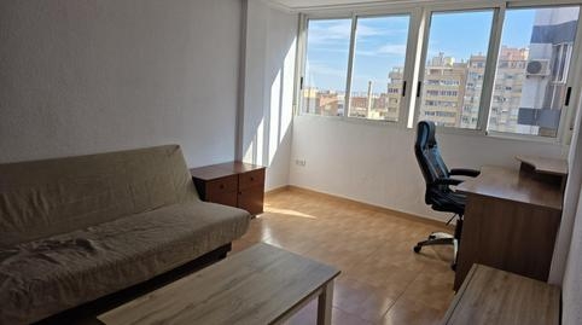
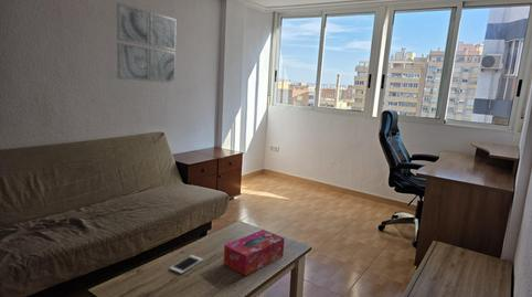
+ cell phone [169,254,204,275]
+ wall art [116,2,177,84]
+ tissue box [223,229,286,277]
